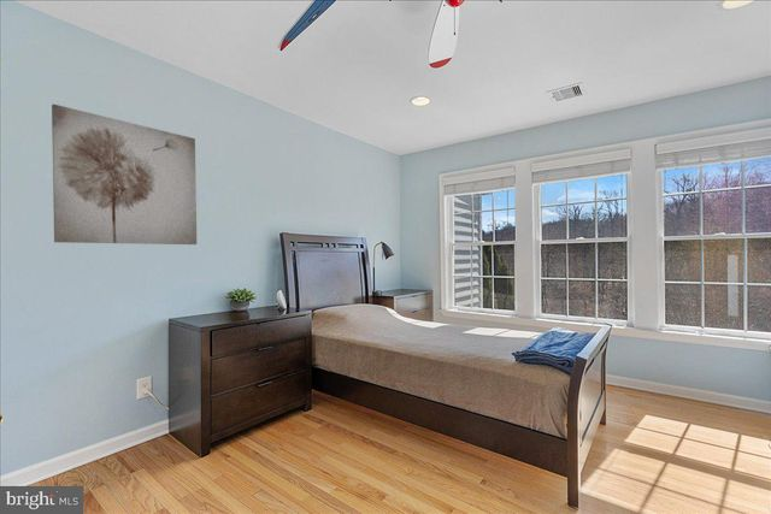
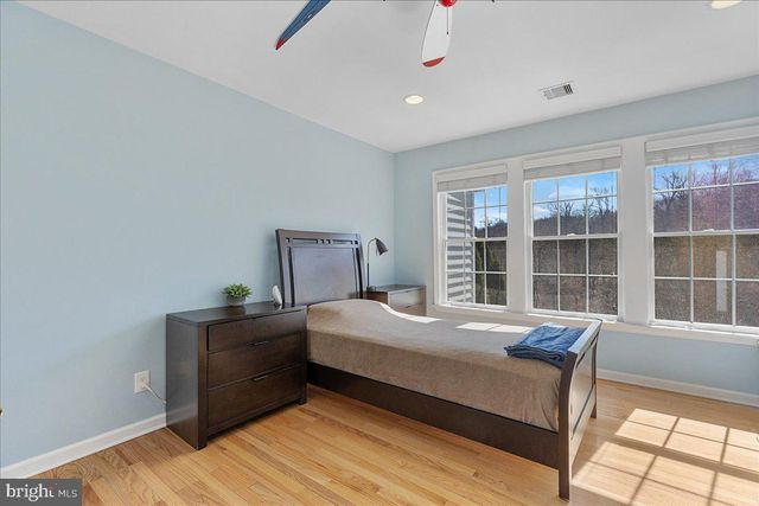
- wall art [51,104,198,246]
